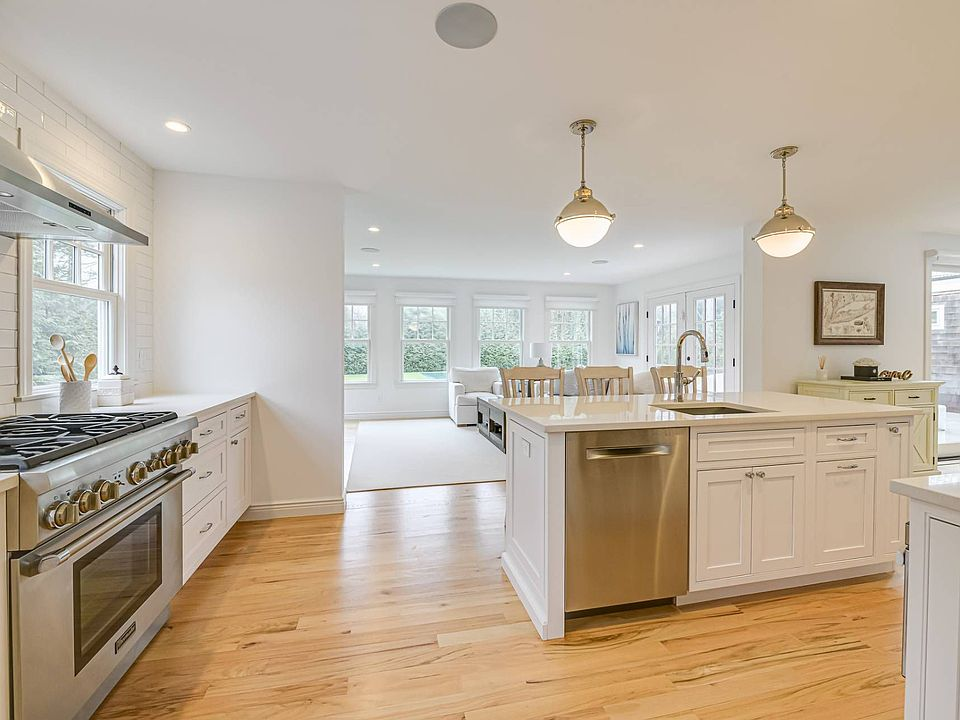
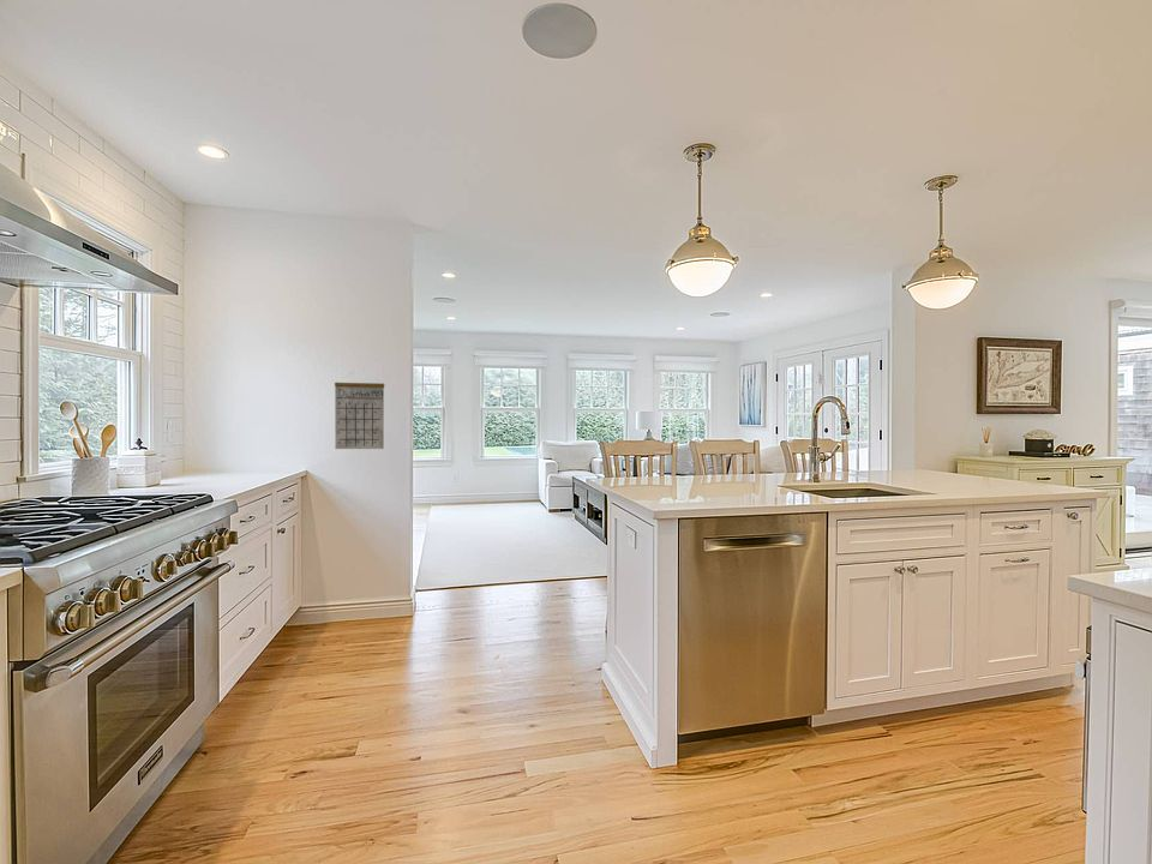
+ calendar [334,371,385,450]
